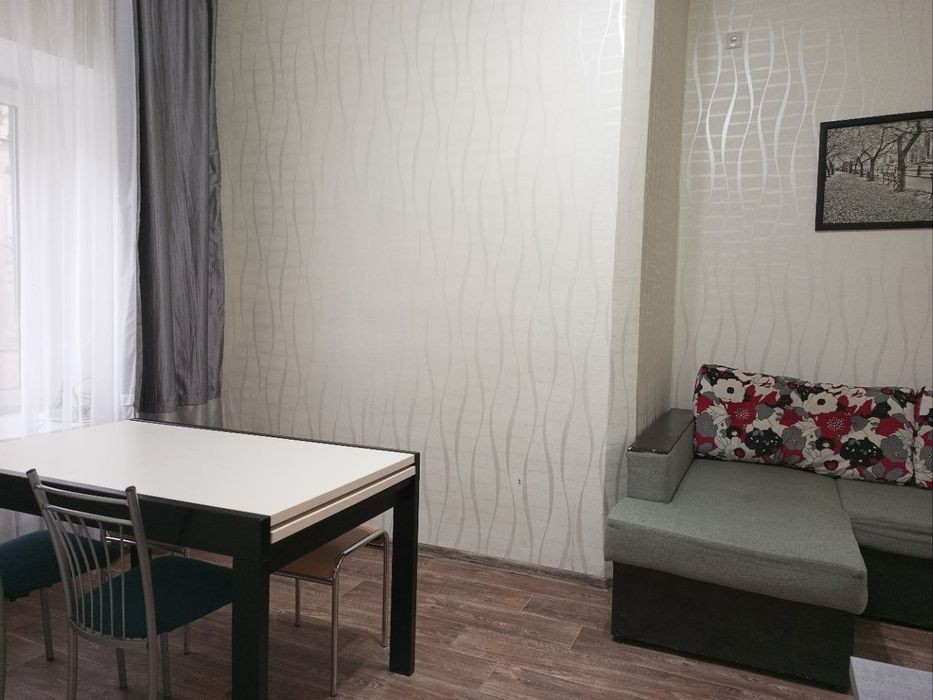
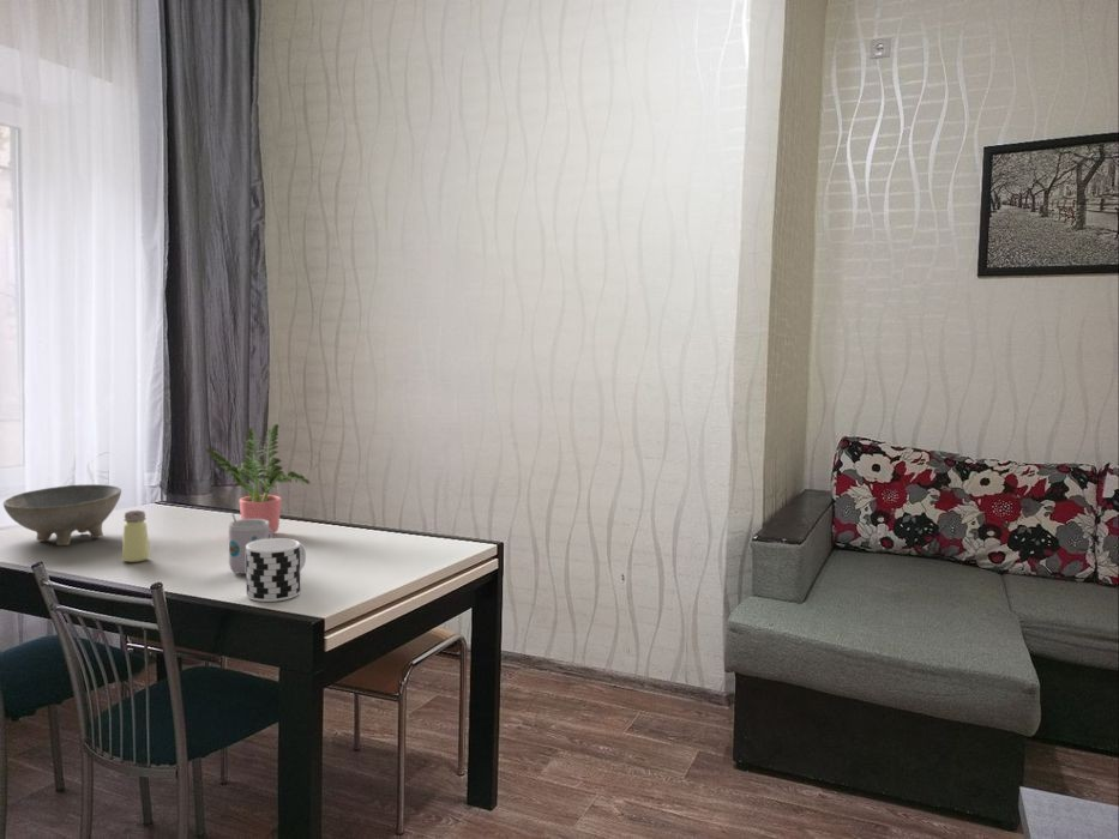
+ mug [227,513,275,575]
+ cup [245,537,307,603]
+ bowl [2,483,122,547]
+ potted plant [205,423,311,536]
+ saltshaker [121,509,151,563]
